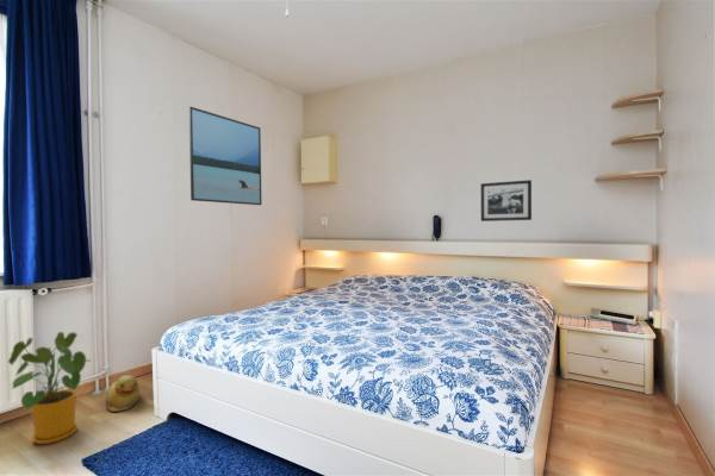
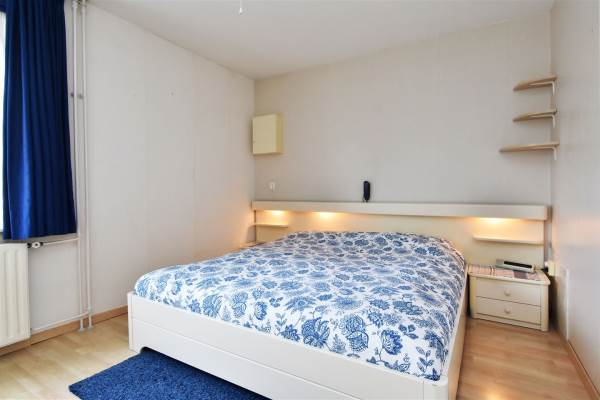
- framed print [188,106,263,206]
- house plant [7,331,89,445]
- picture frame [480,178,533,223]
- rubber duck [104,374,141,413]
